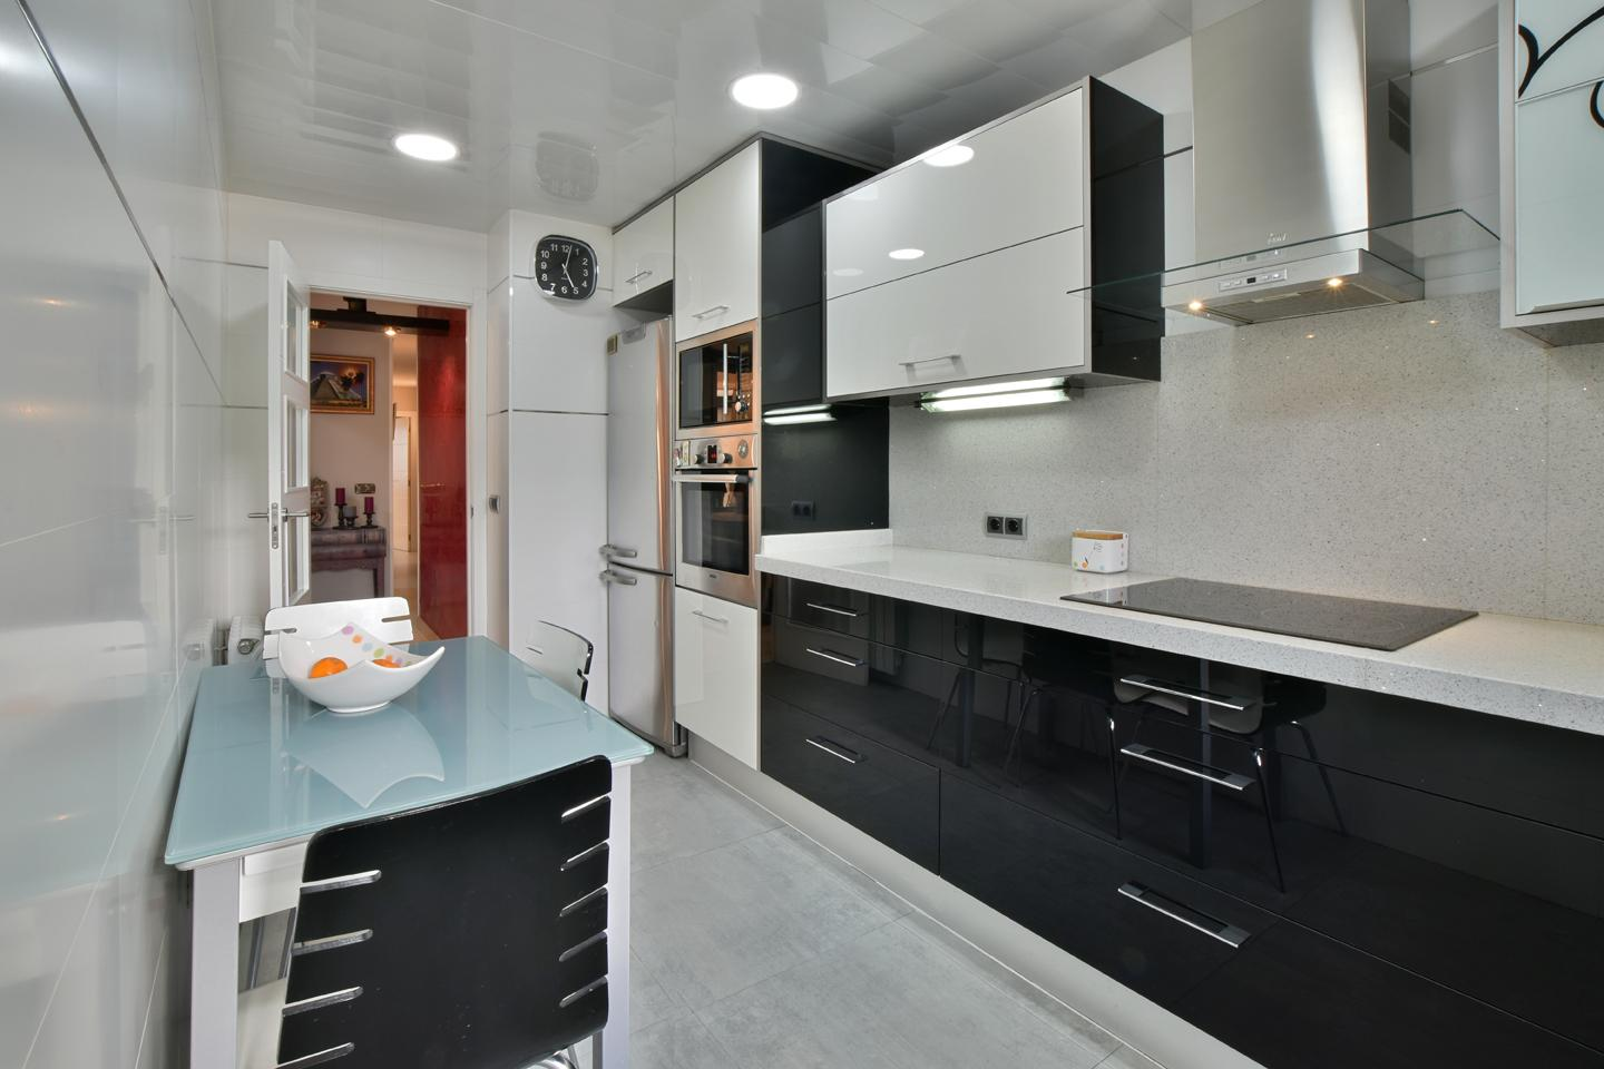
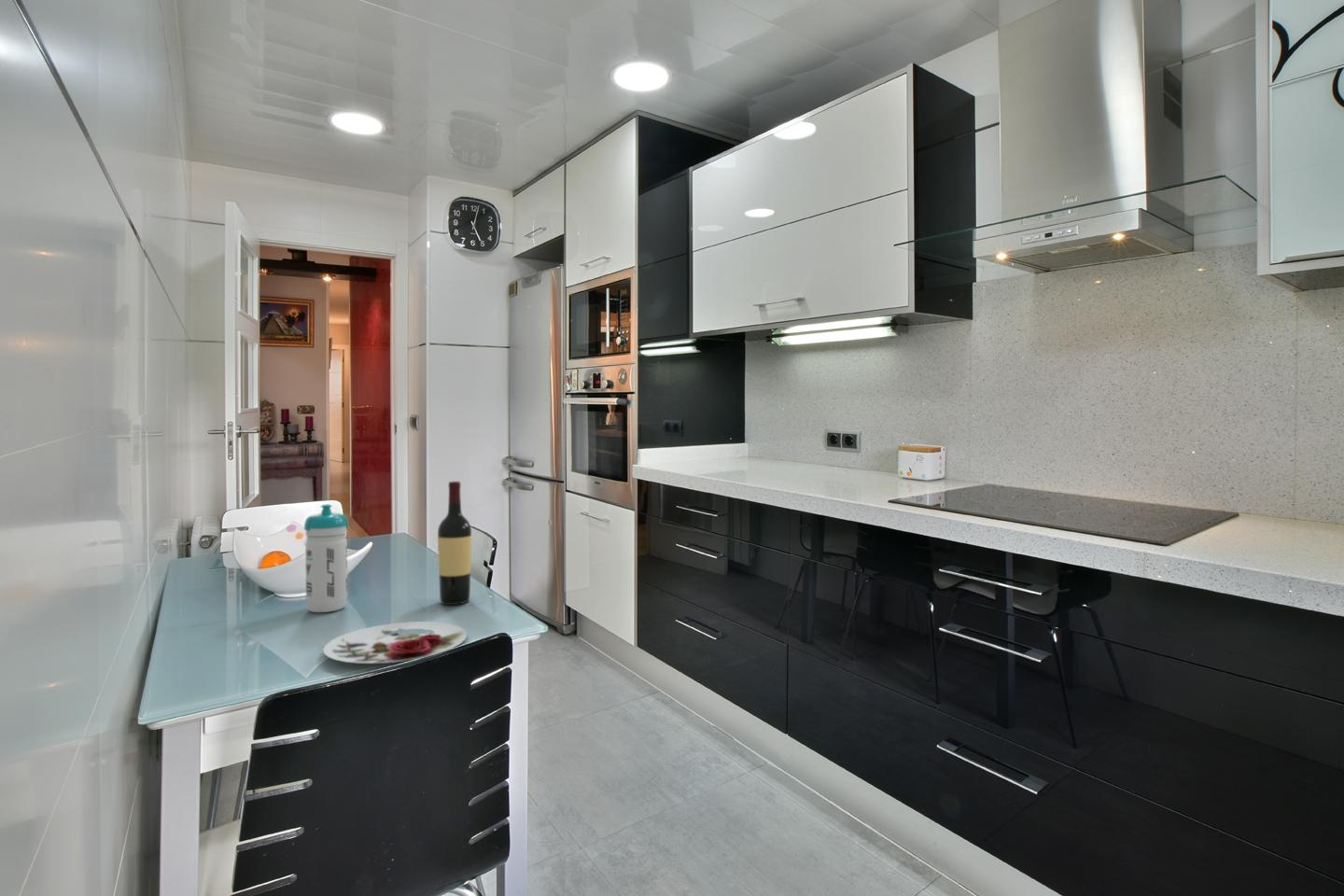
+ water bottle [303,503,349,613]
+ wine bottle [437,481,472,606]
+ plate [322,621,469,665]
